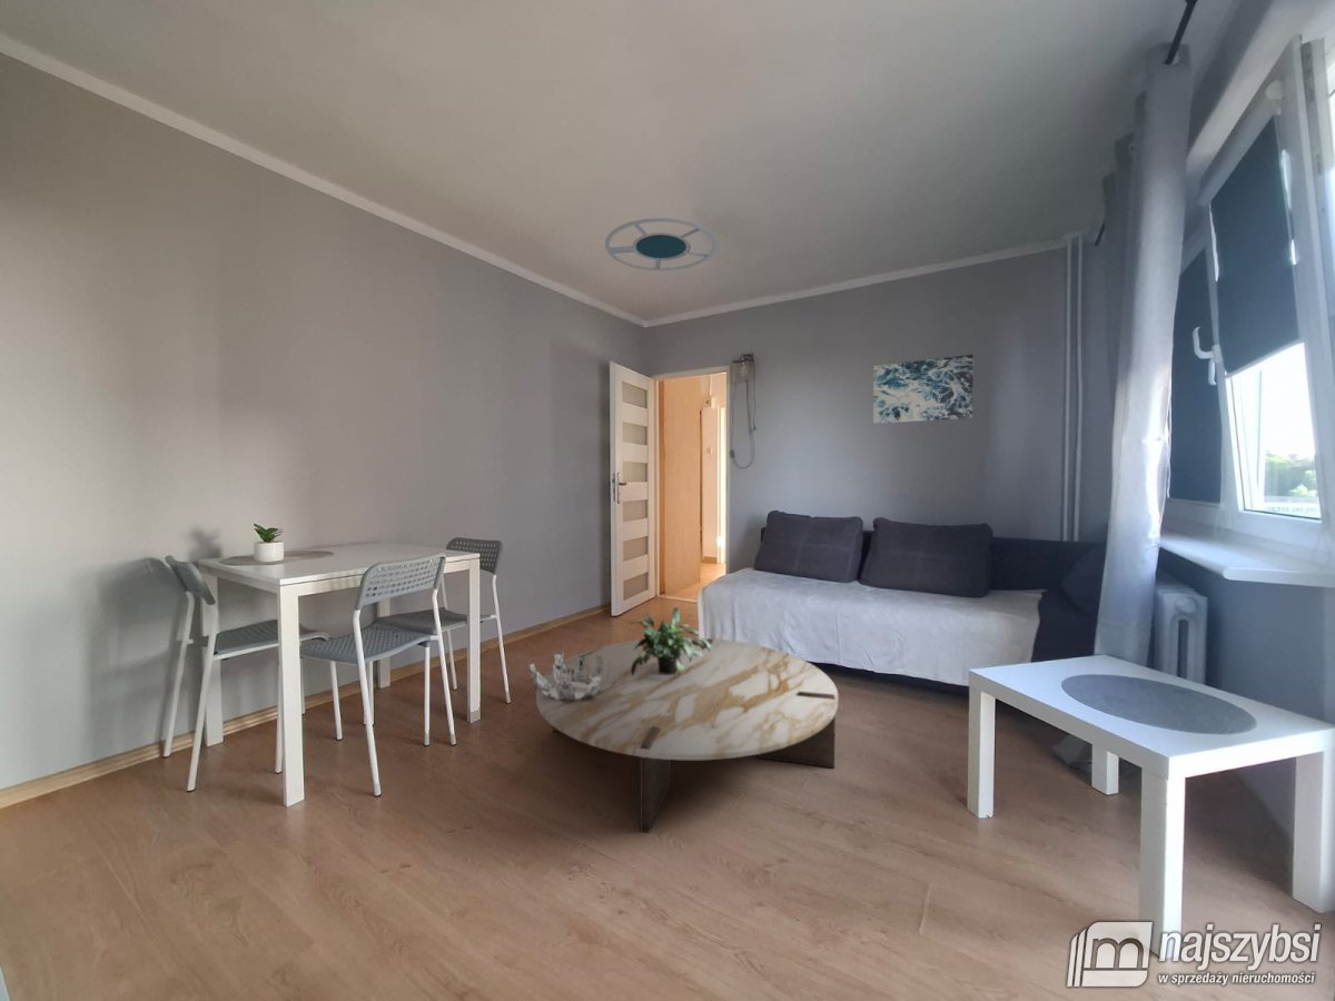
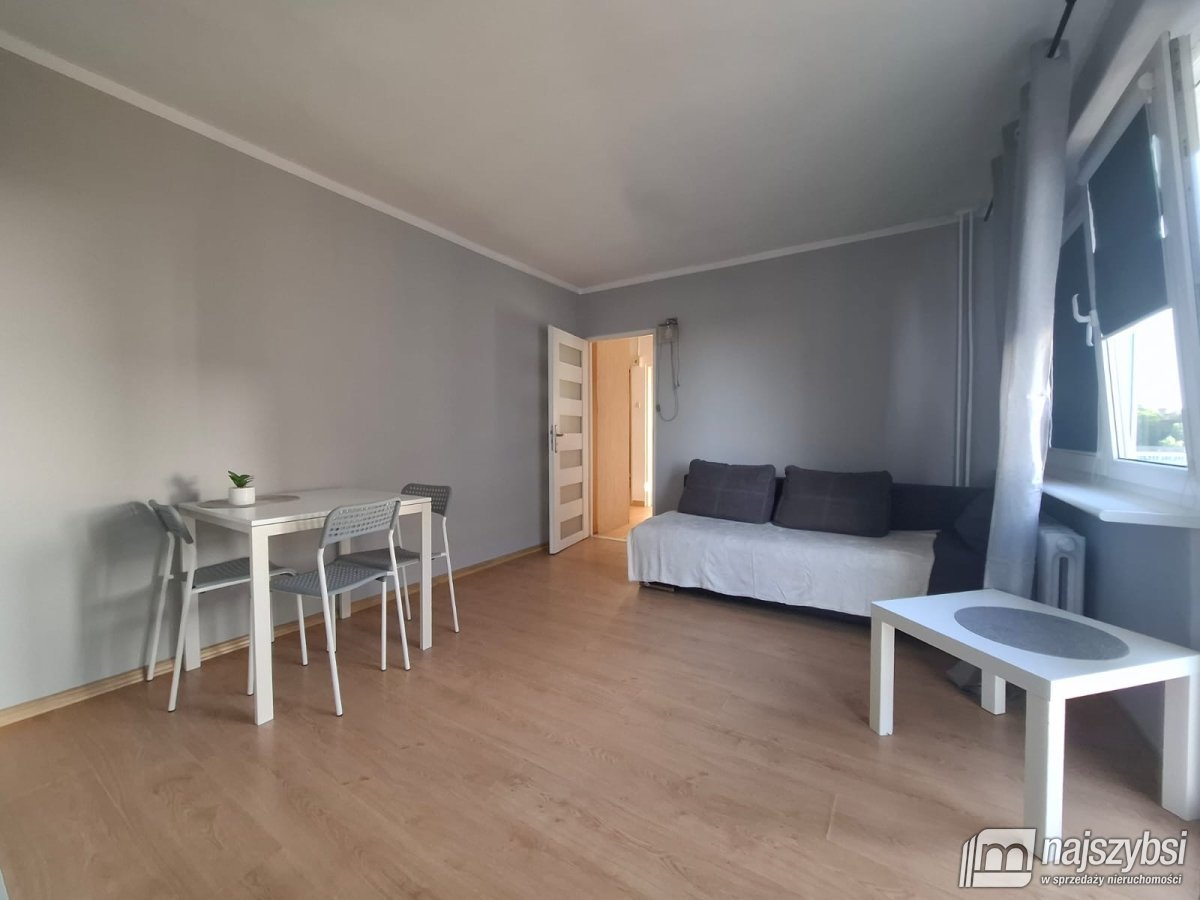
- decorative bowl [527,650,610,701]
- coffee table [535,636,840,834]
- potted plant [630,606,711,676]
- ceiling lamp [604,217,719,272]
- wall art [872,354,975,425]
